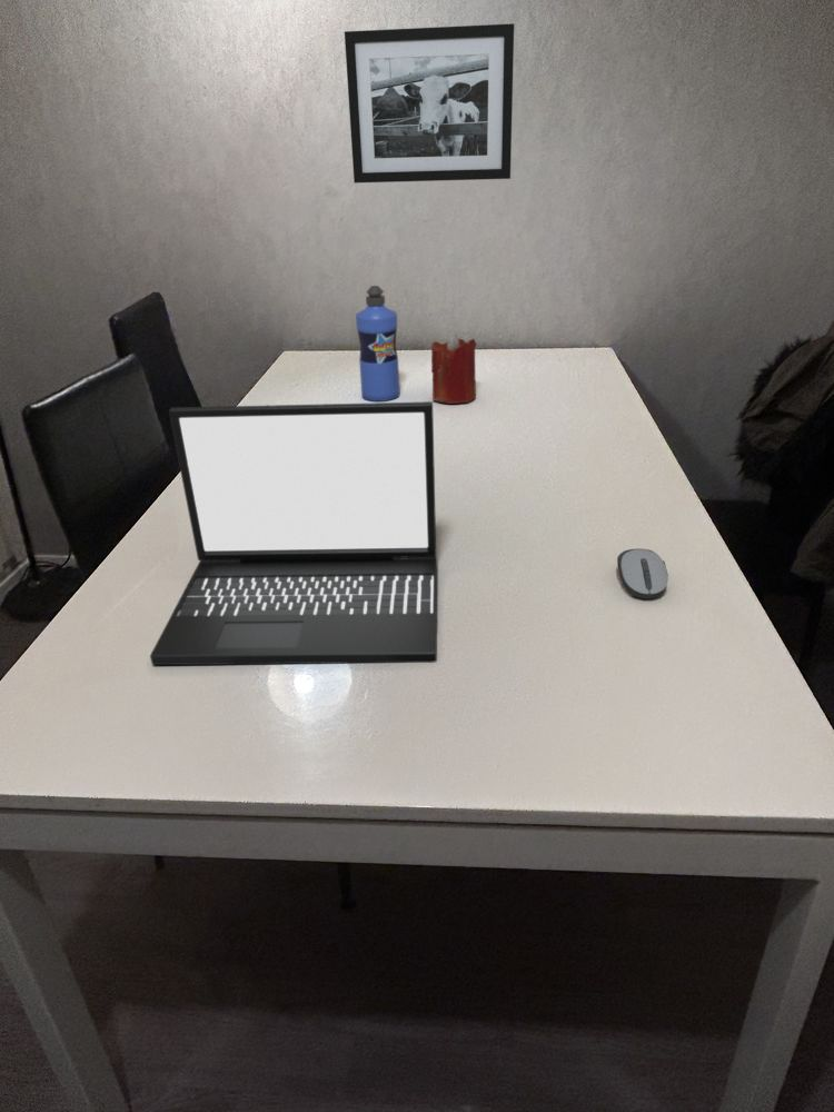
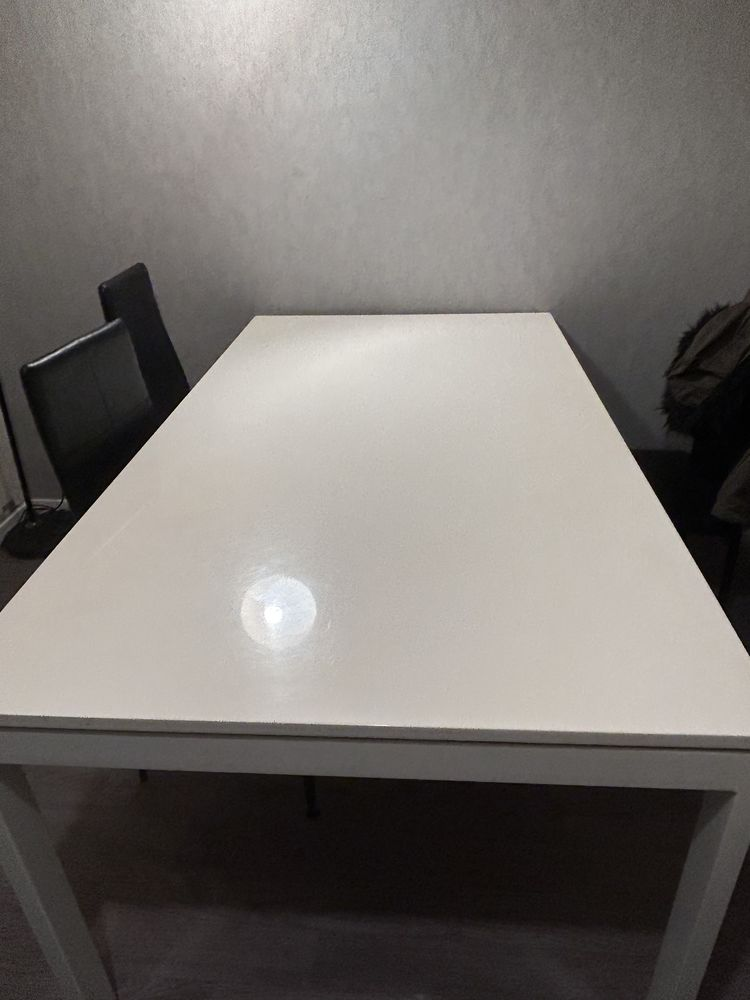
- laptop [149,400,438,666]
- water bottle [355,285,400,403]
- candle [430,331,477,405]
- picture frame [344,22,515,185]
- computer mouse [616,547,669,599]
